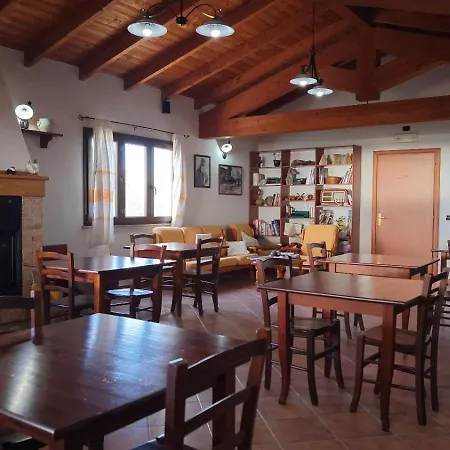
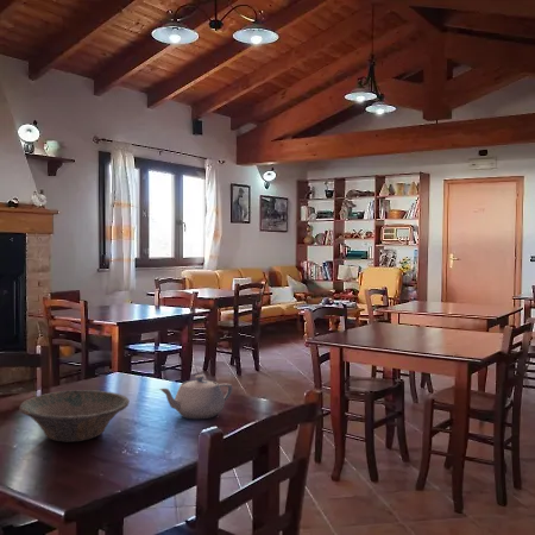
+ teapot [158,374,234,420]
+ bowl [18,389,131,443]
